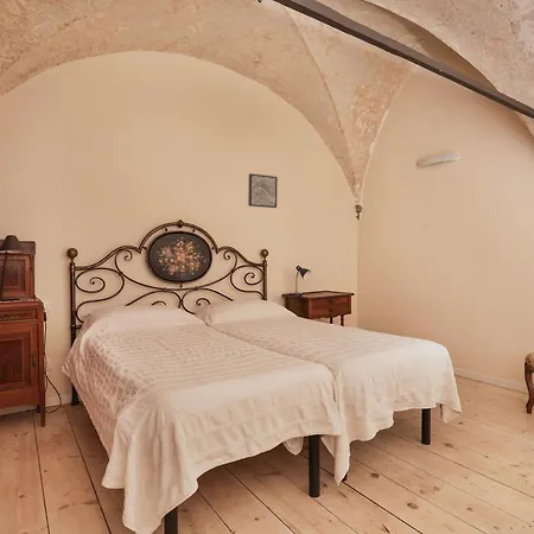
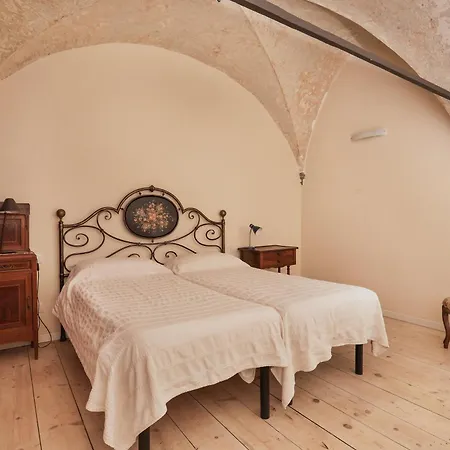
- wall art [247,172,279,209]
